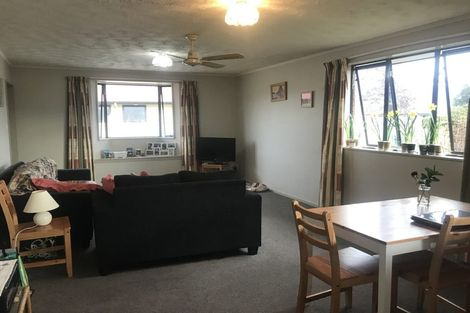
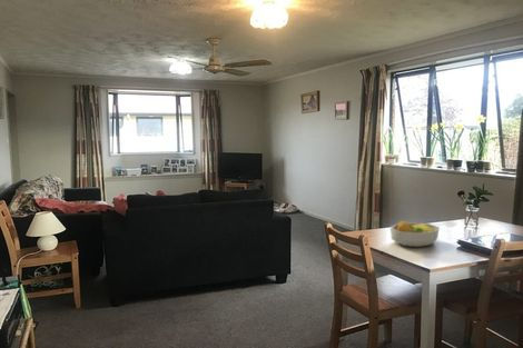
+ fruit bowl [389,220,441,248]
